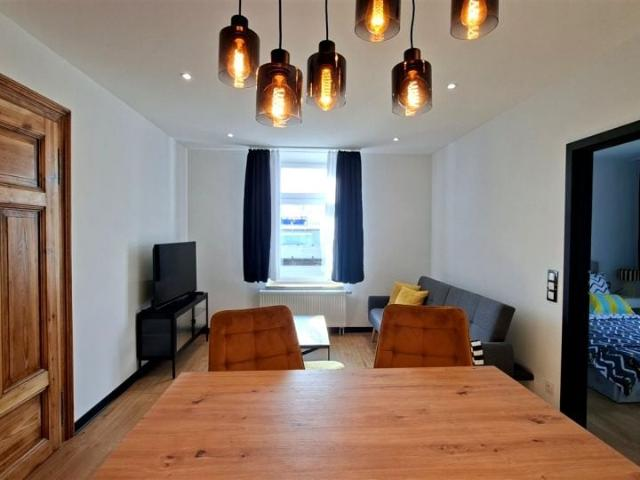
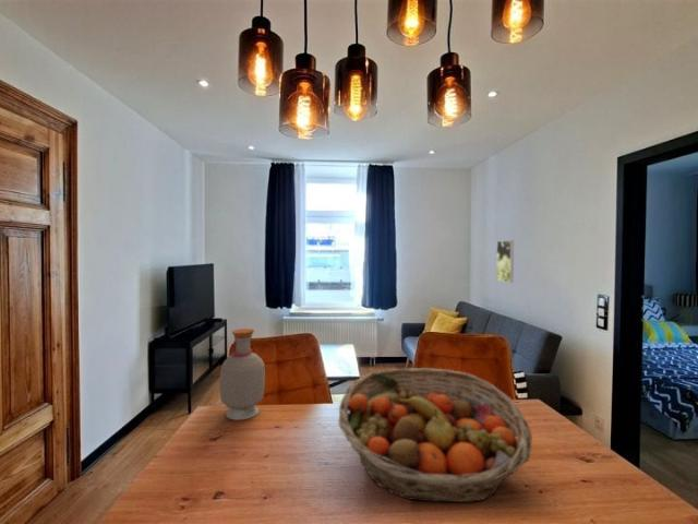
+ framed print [495,239,515,284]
+ bottle [218,327,266,421]
+ fruit basket [337,367,533,503]
